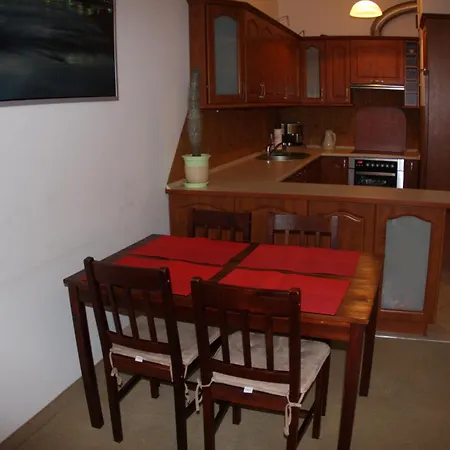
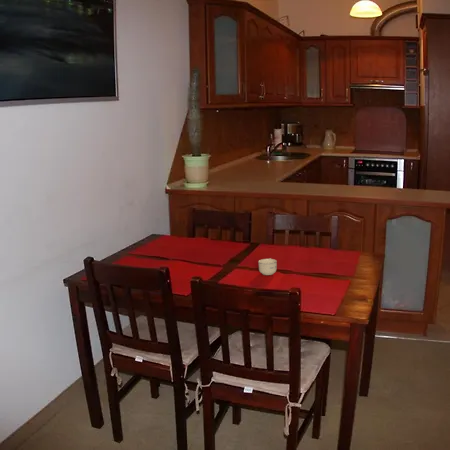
+ cup [257,257,278,276]
